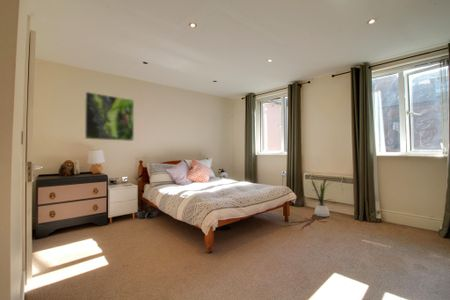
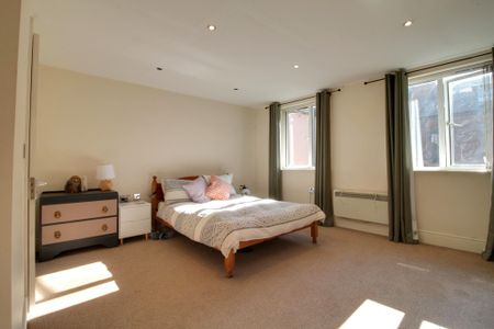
- house plant [307,172,335,218]
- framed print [84,91,135,142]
